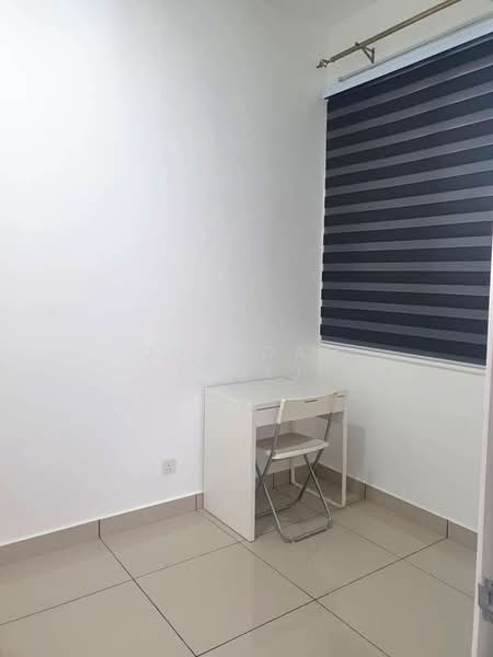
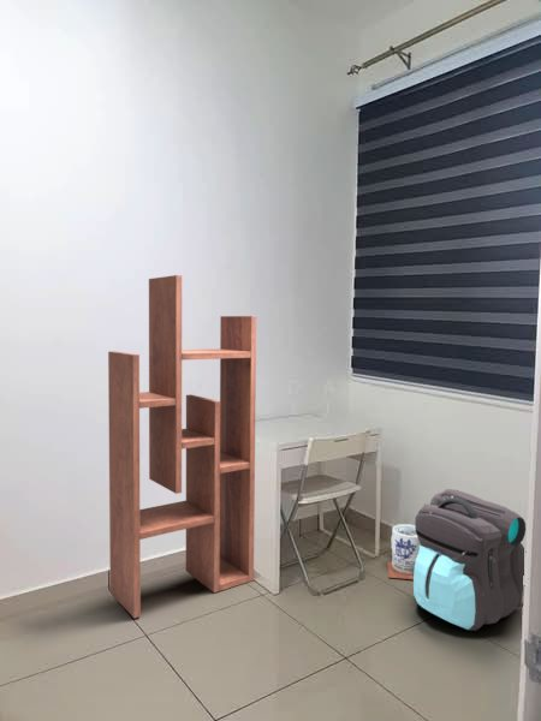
+ trash can [386,523,420,580]
+ backpack [412,488,527,632]
+ shelving unit [107,274,257,619]
